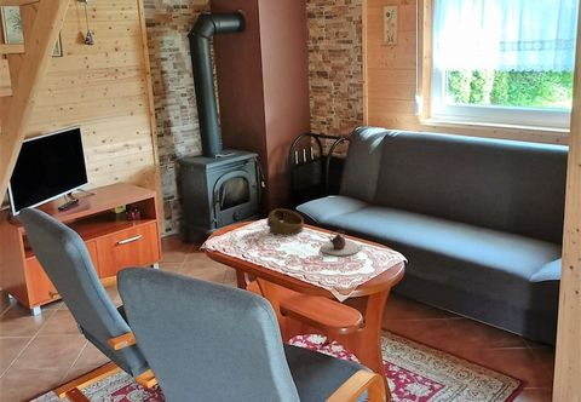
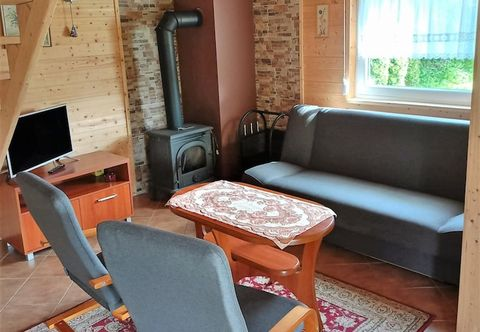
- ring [266,207,305,236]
- teapot [320,230,362,257]
